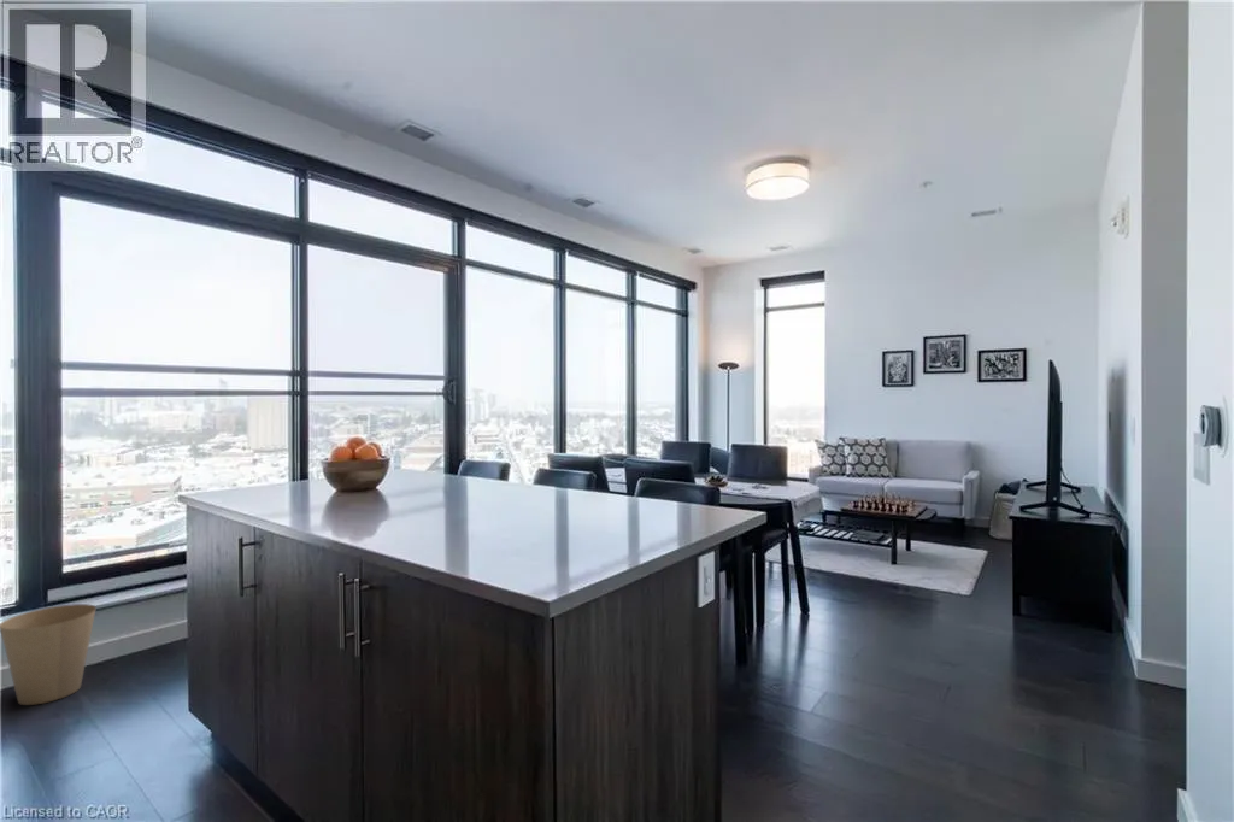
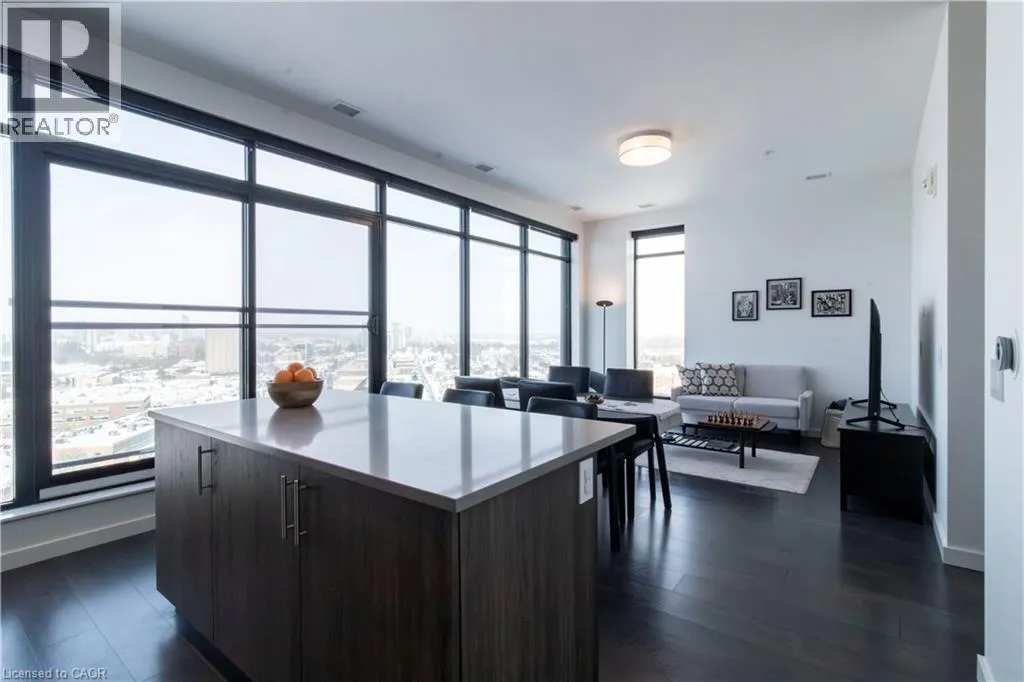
- trash can [0,603,98,706]
